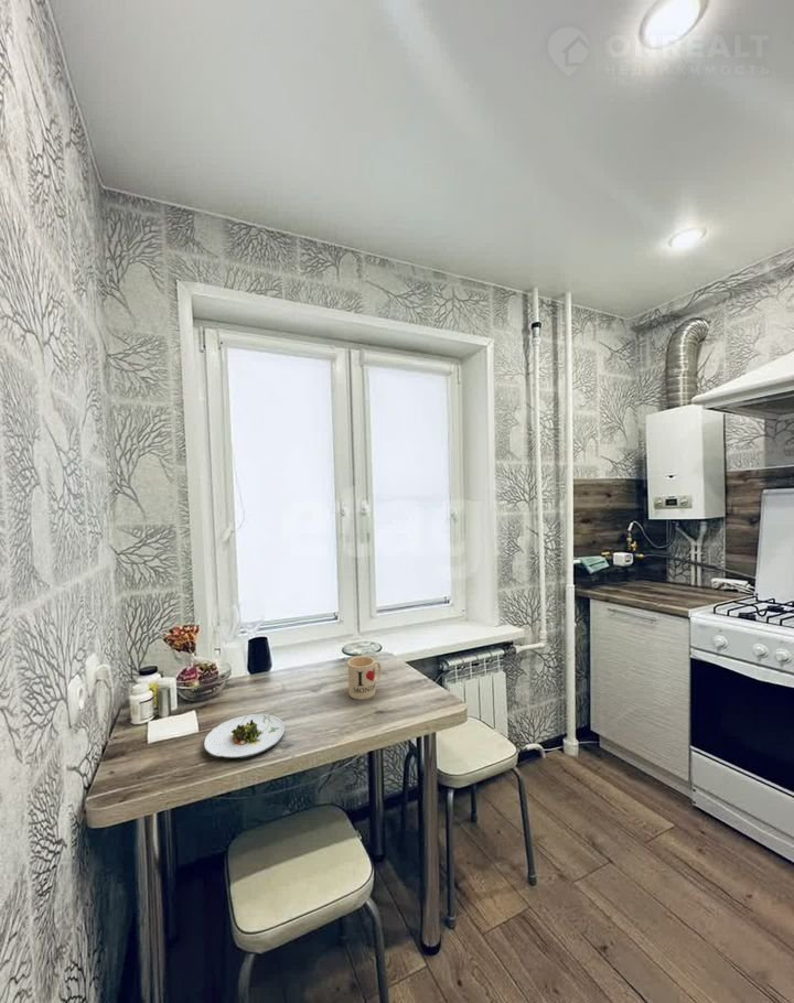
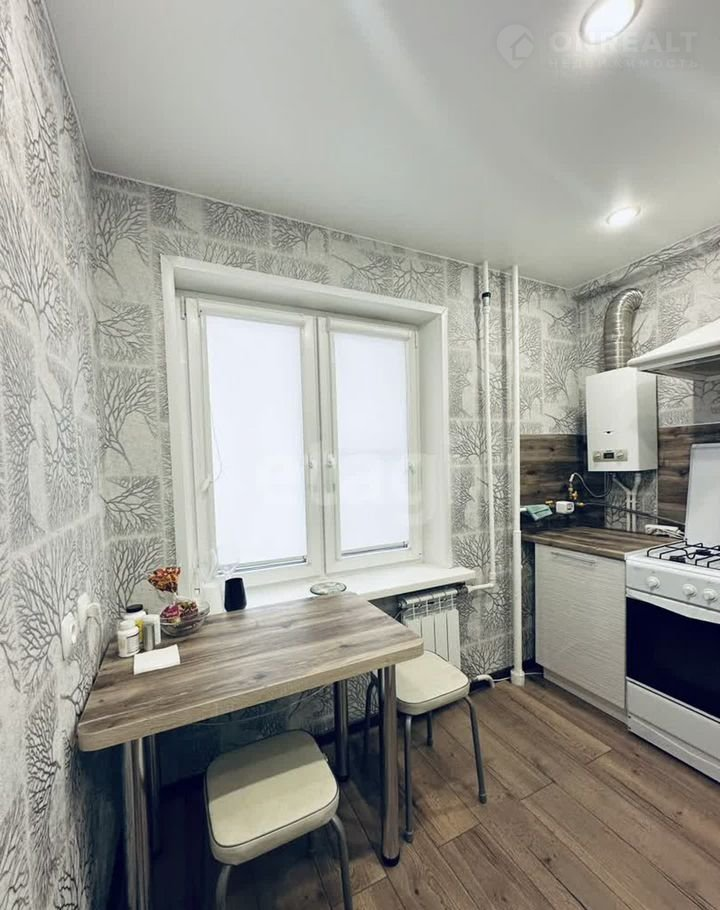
- mug [347,656,383,700]
- salad plate [203,713,287,759]
